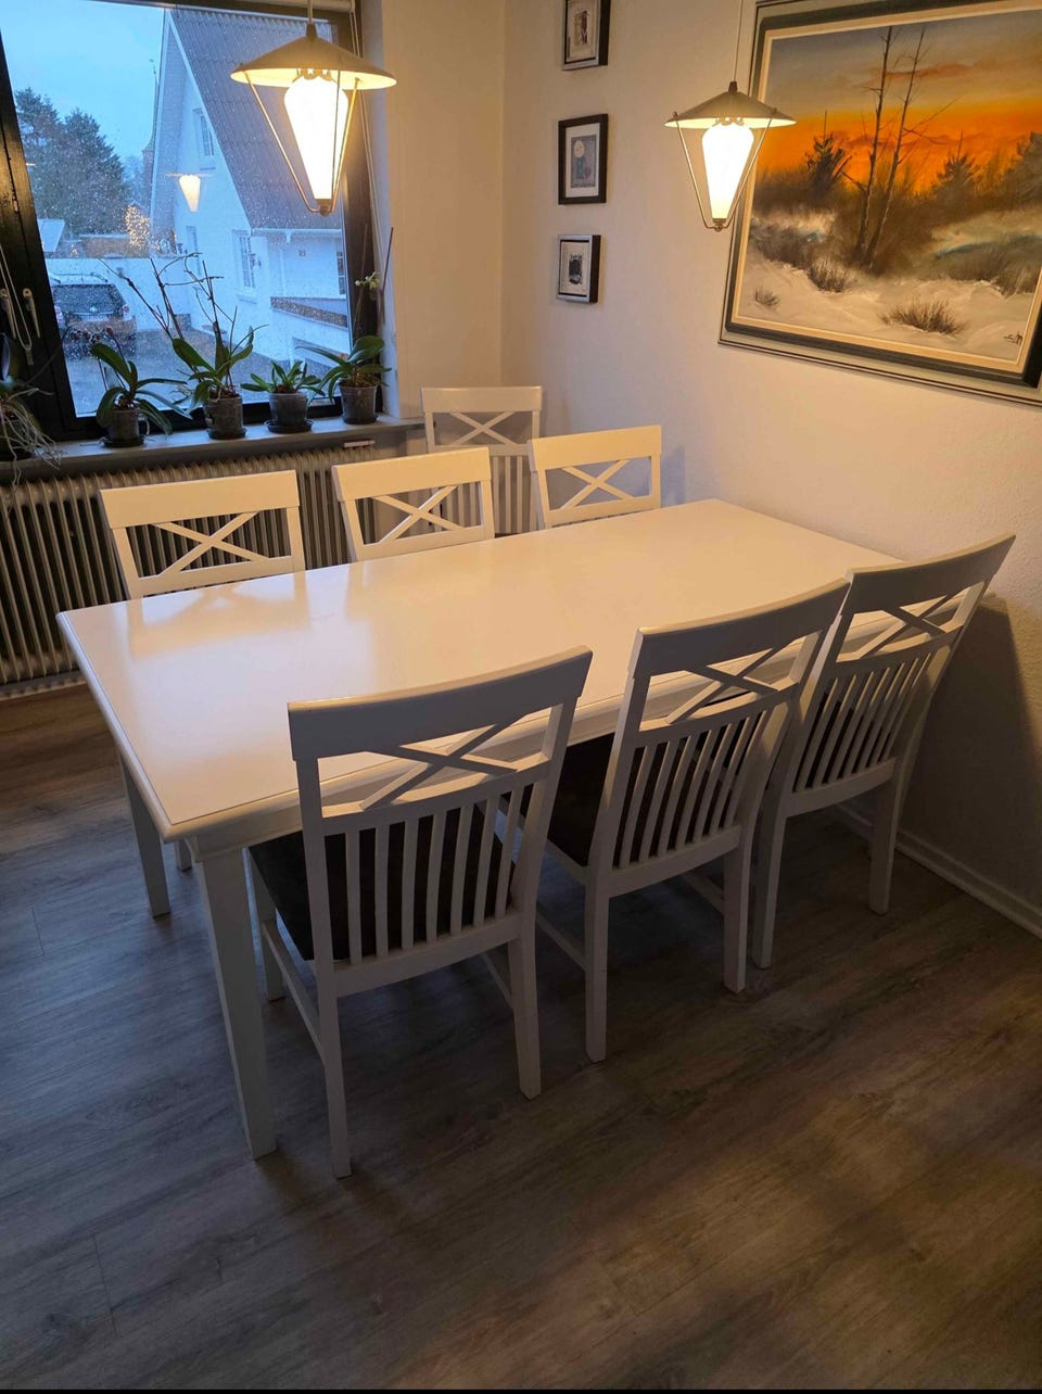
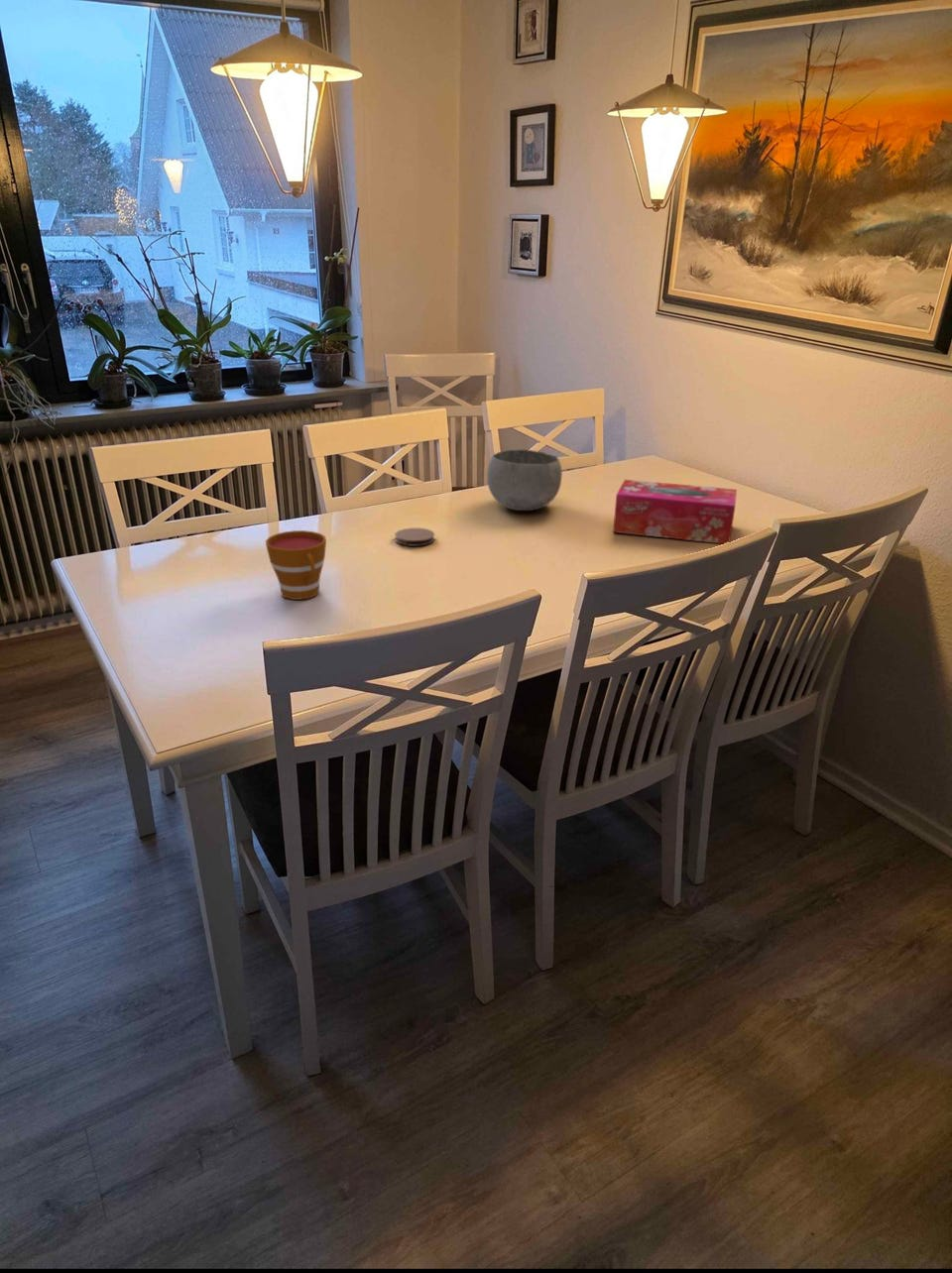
+ tissue box [612,479,738,544]
+ bowl [486,448,563,512]
+ cup [265,529,327,601]
+ coaster [394,527,435,547]
